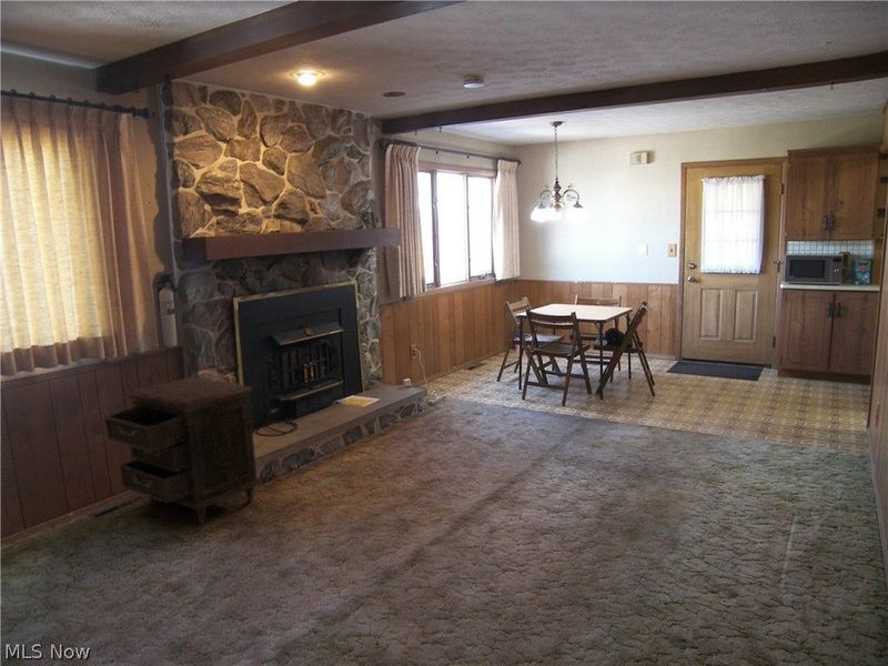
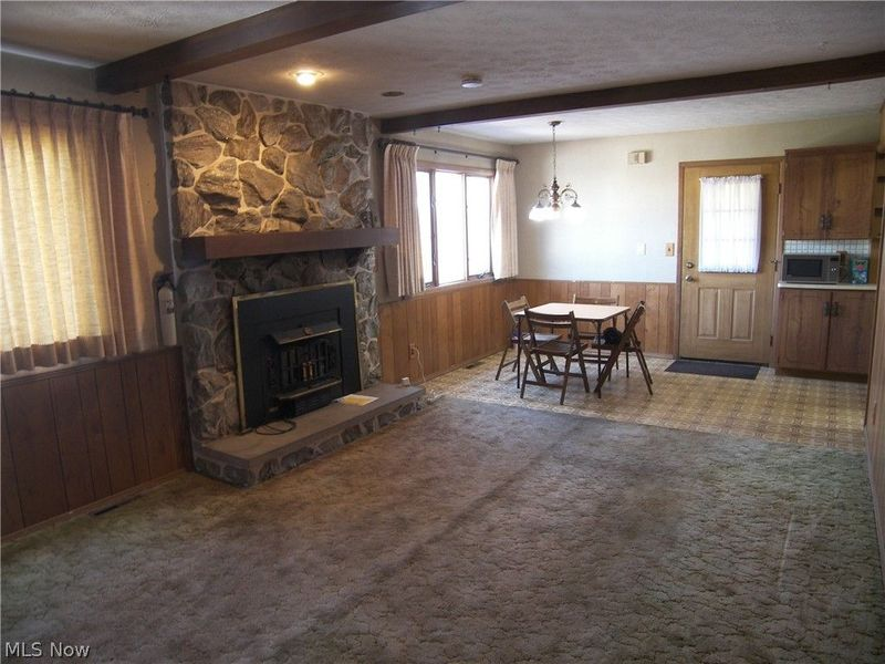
- nightstand [102,375,261,525]
